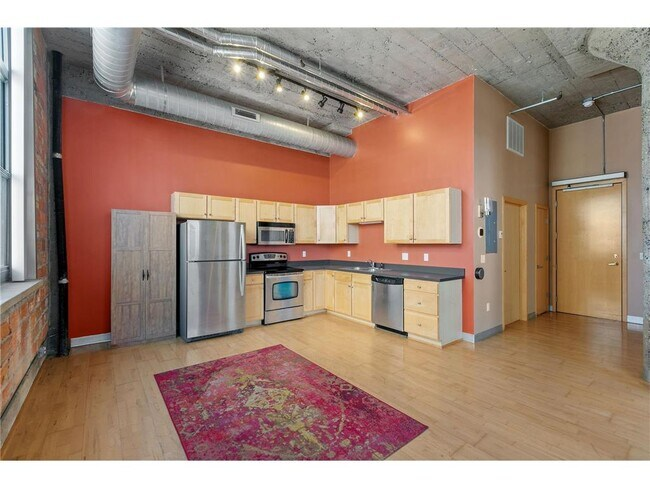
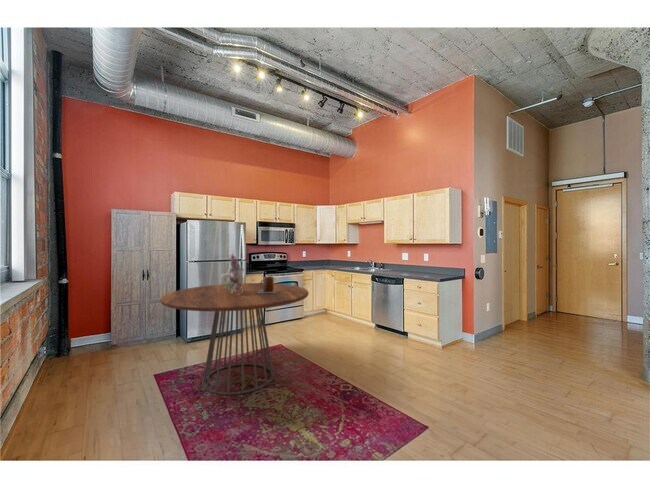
+ dining table [159,282,310,396]
+ bouquet [214,242,246,295]
+ ceramic jug [258,274,277,293]
